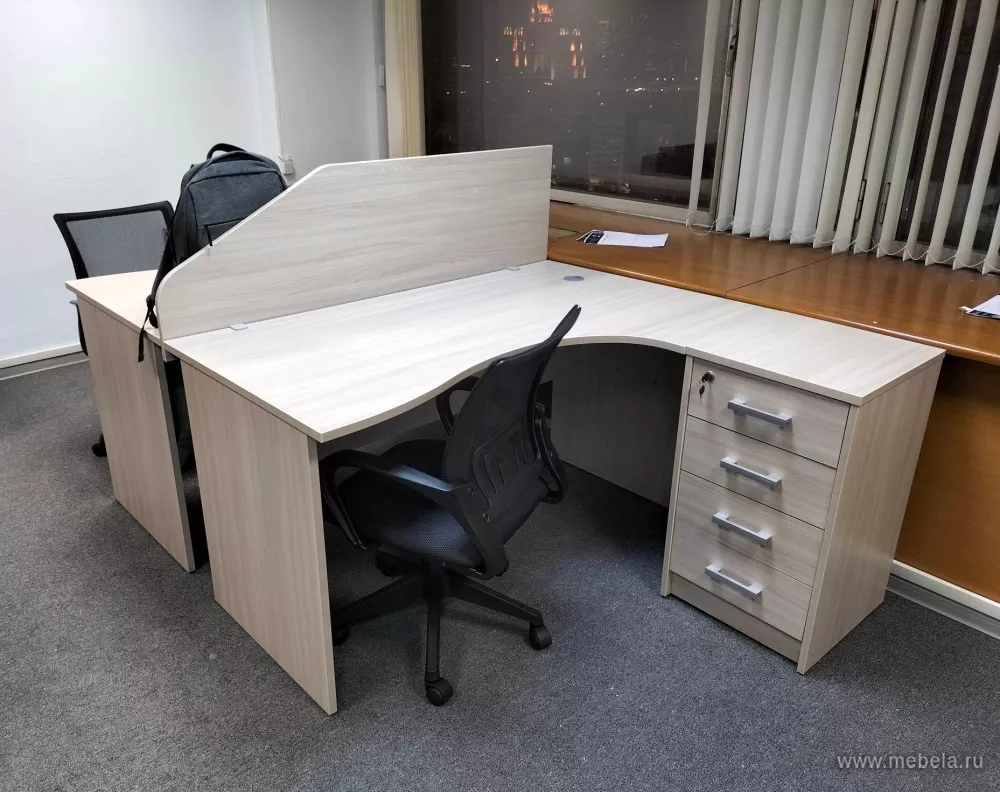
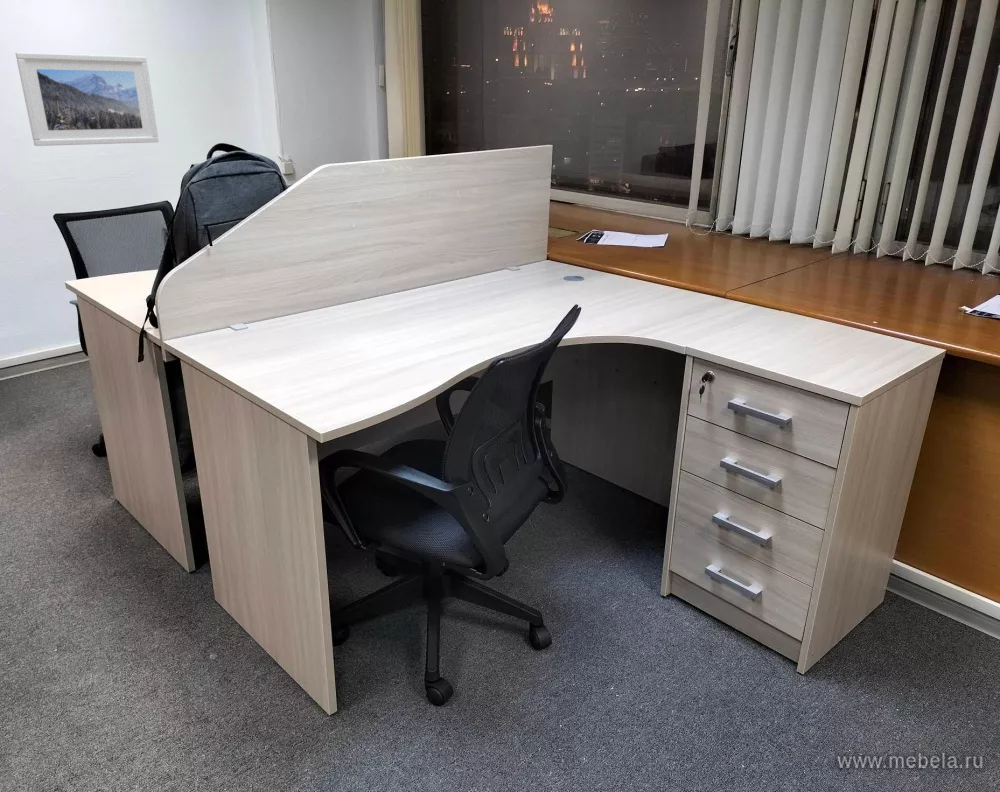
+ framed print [14,51,160,147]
